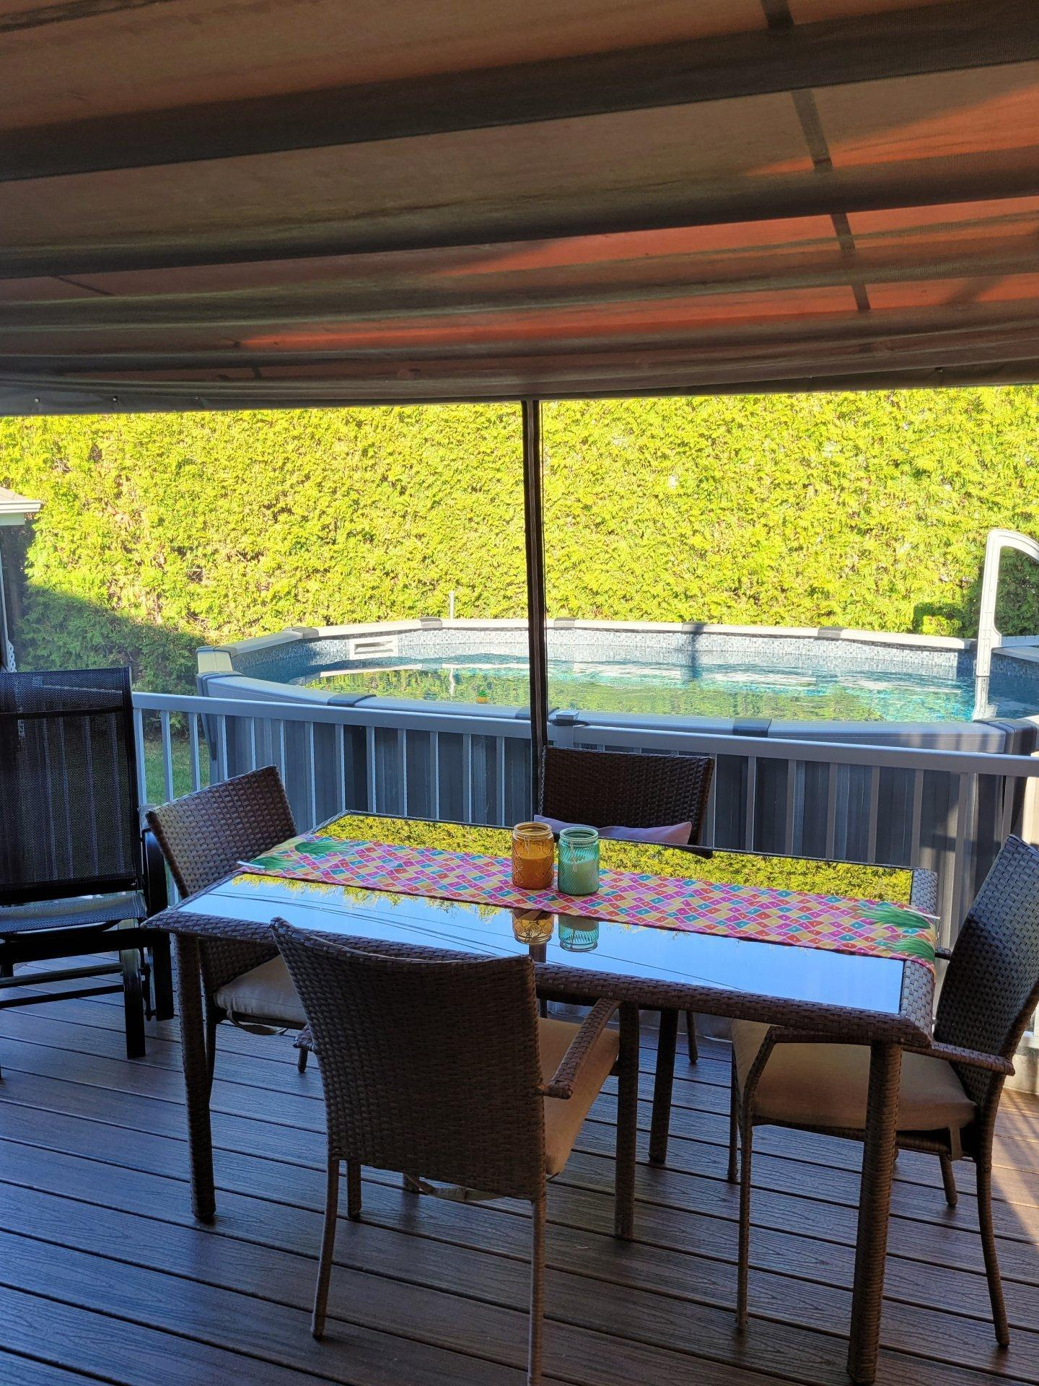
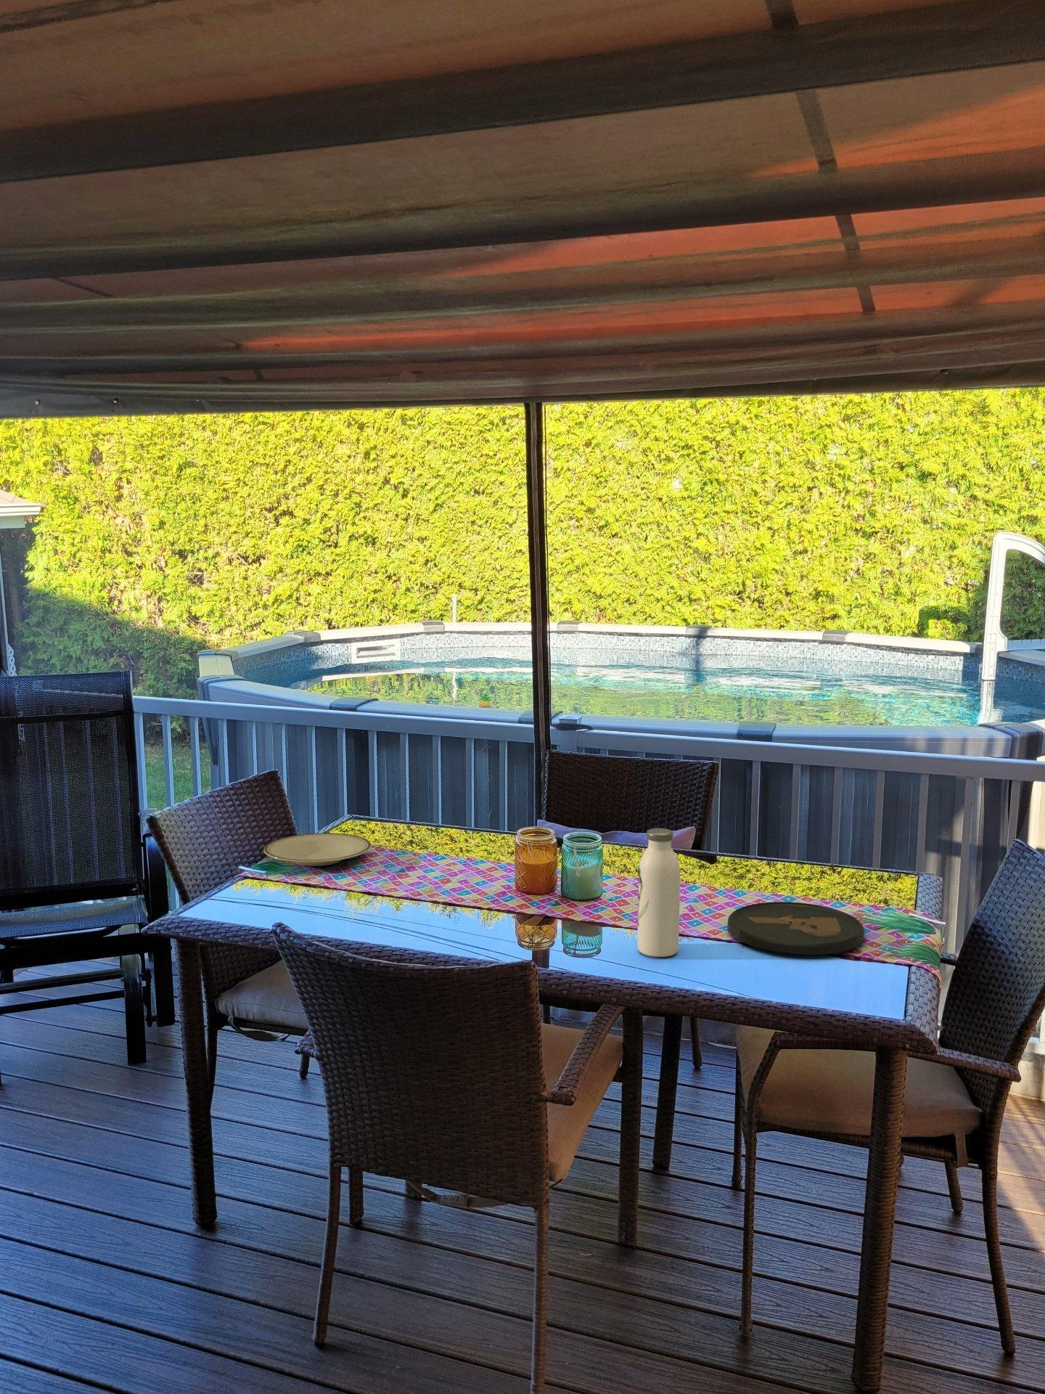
+ water bottle [637,828,681,957]
+ plate [262,832,371,867]
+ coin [727,901,865,956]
